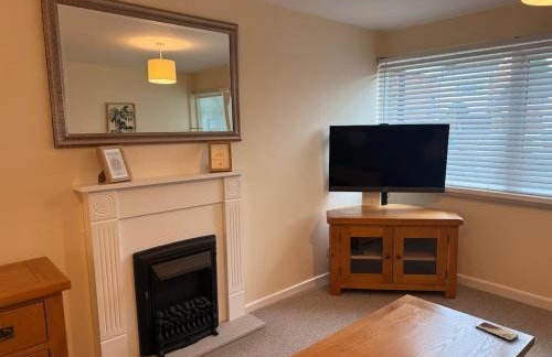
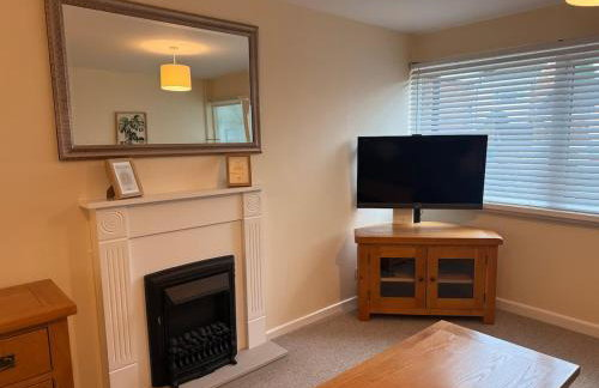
- smartphone [475,321,519,343]
